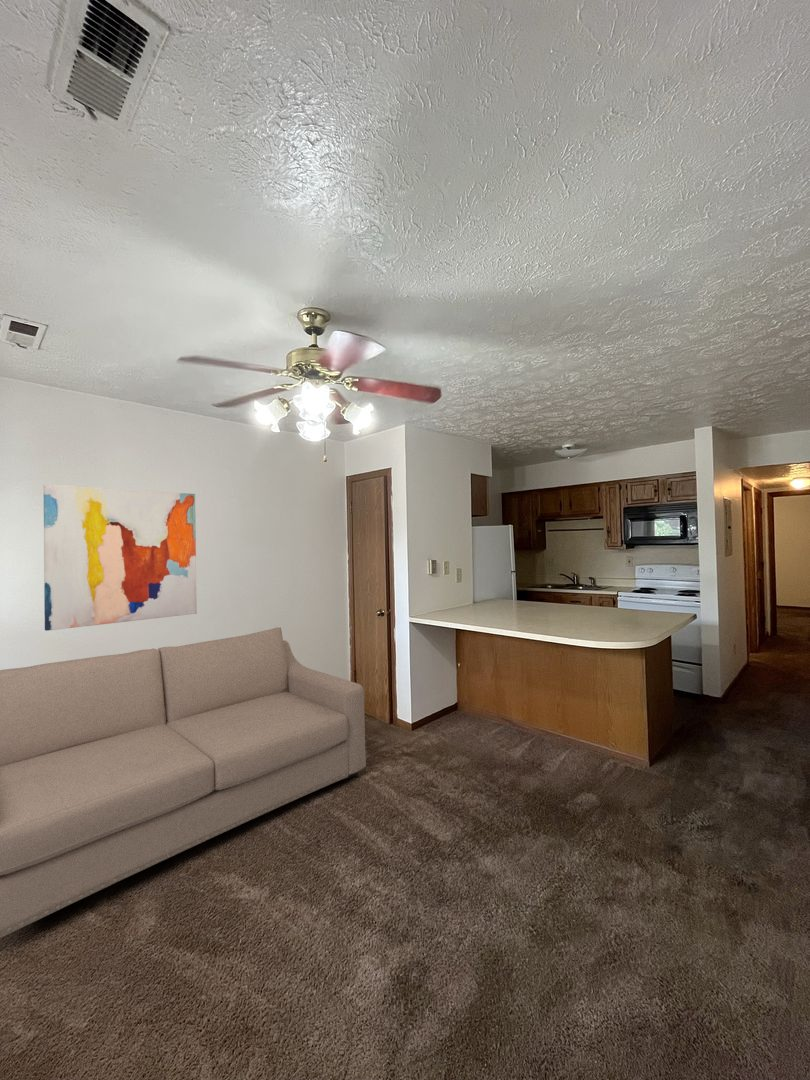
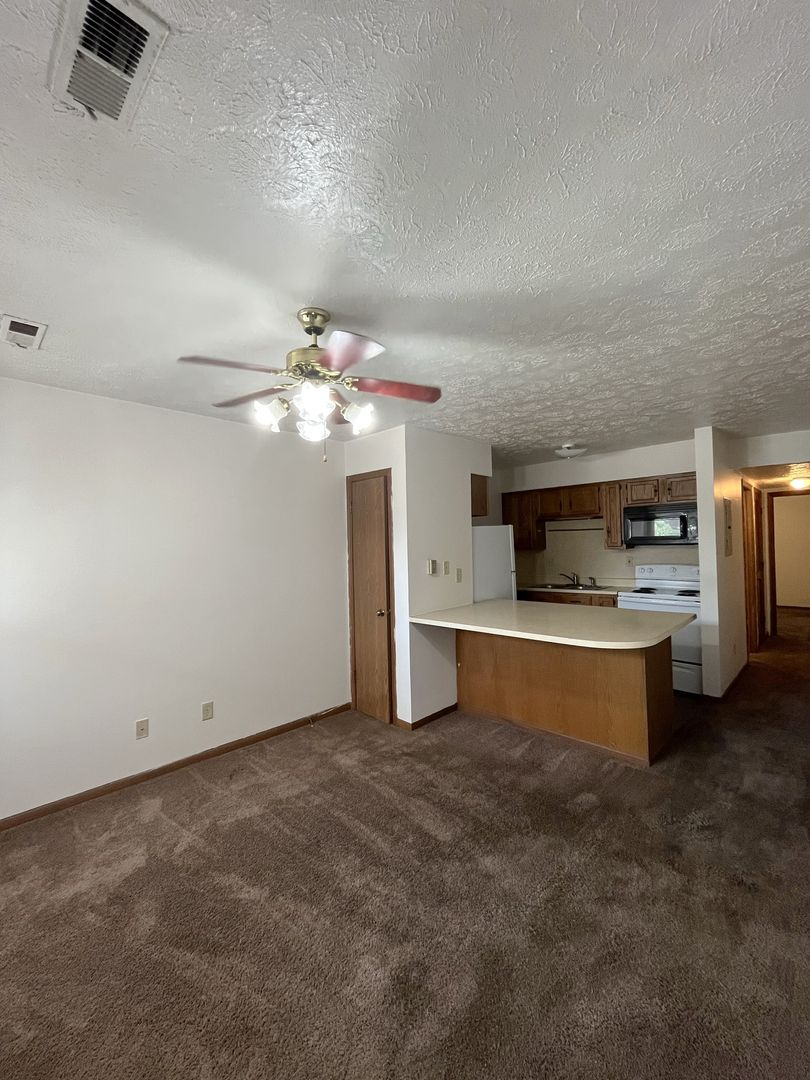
- sofa [0,626,367,939]
- wall art [43,483,198,632]
